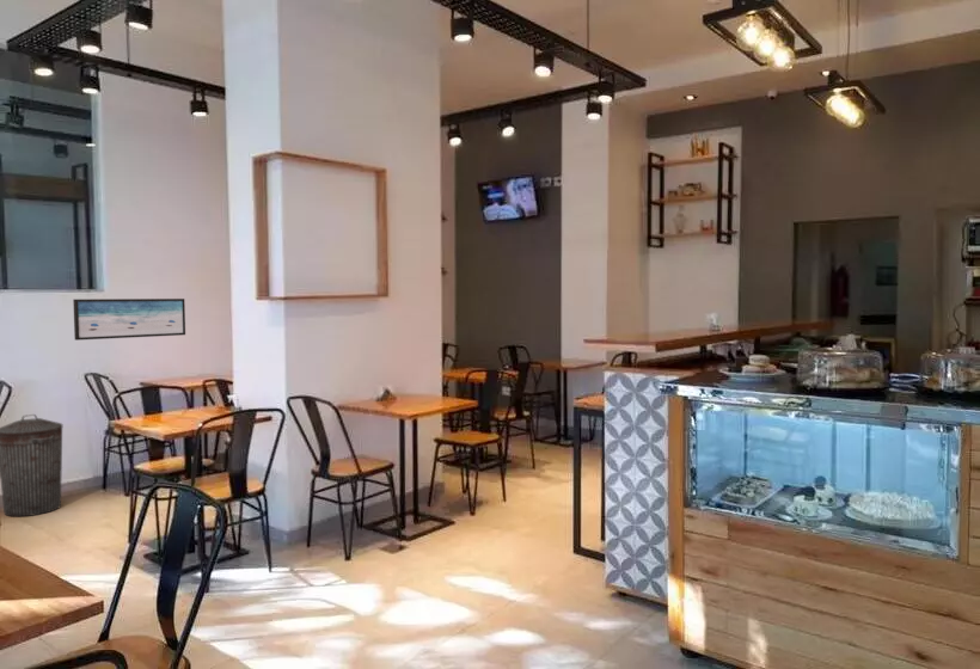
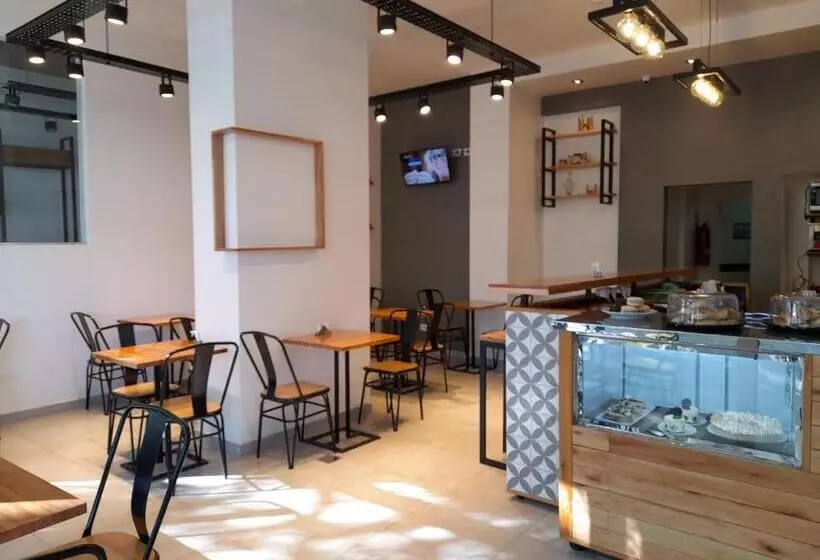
- wall art [72,297,186,342]
- trash can [0,413,63,518]
